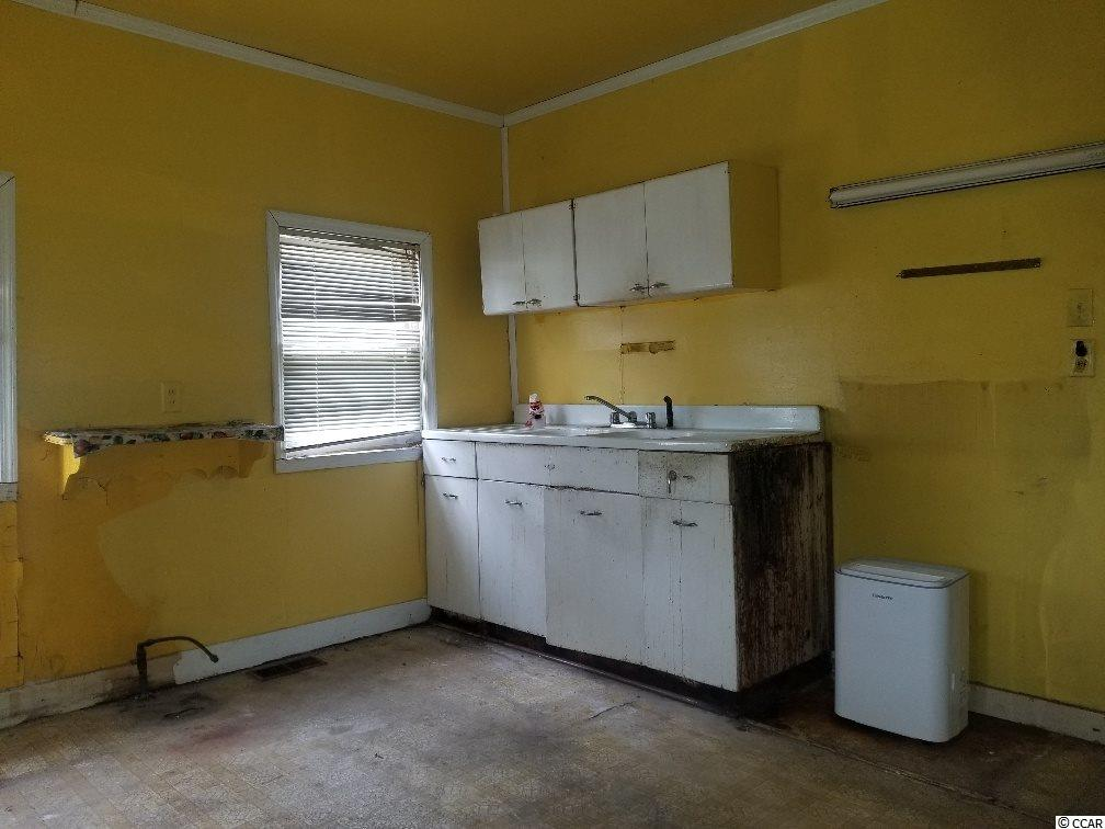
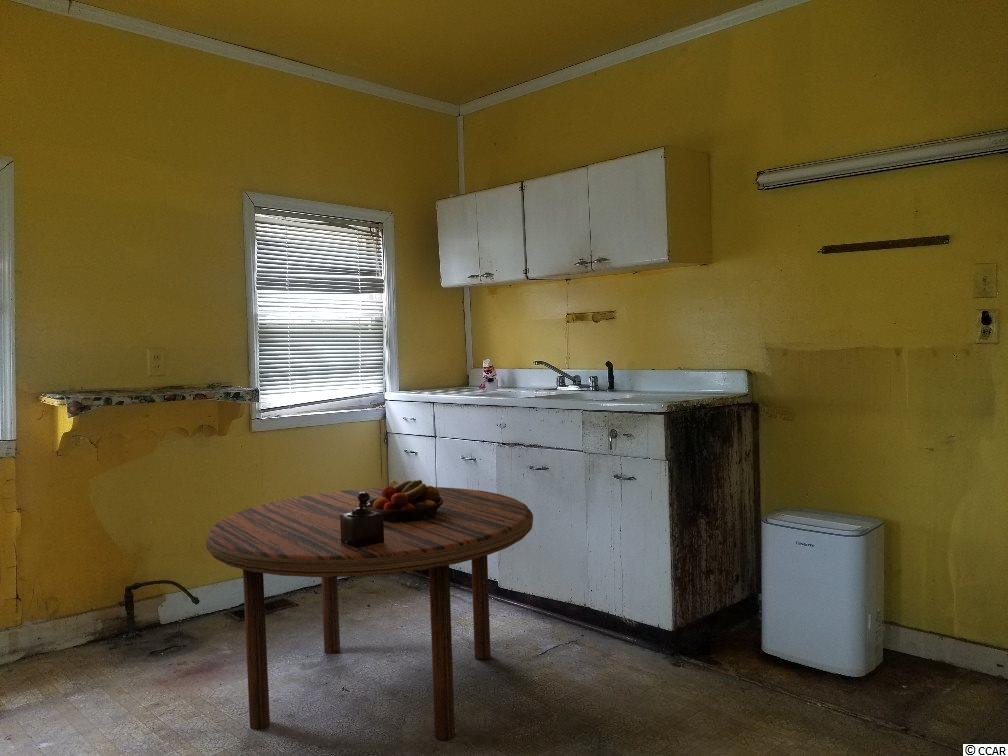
+ fruit bowl [367,479,443,523]
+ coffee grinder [340,492,384,548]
+ dining table [205,486,534,741]
